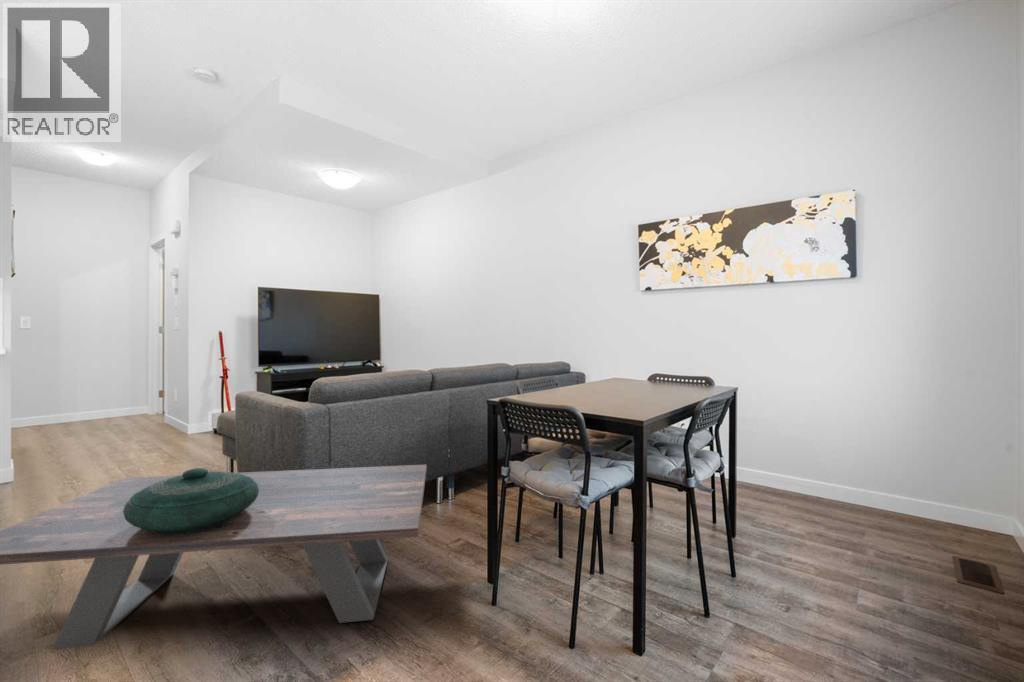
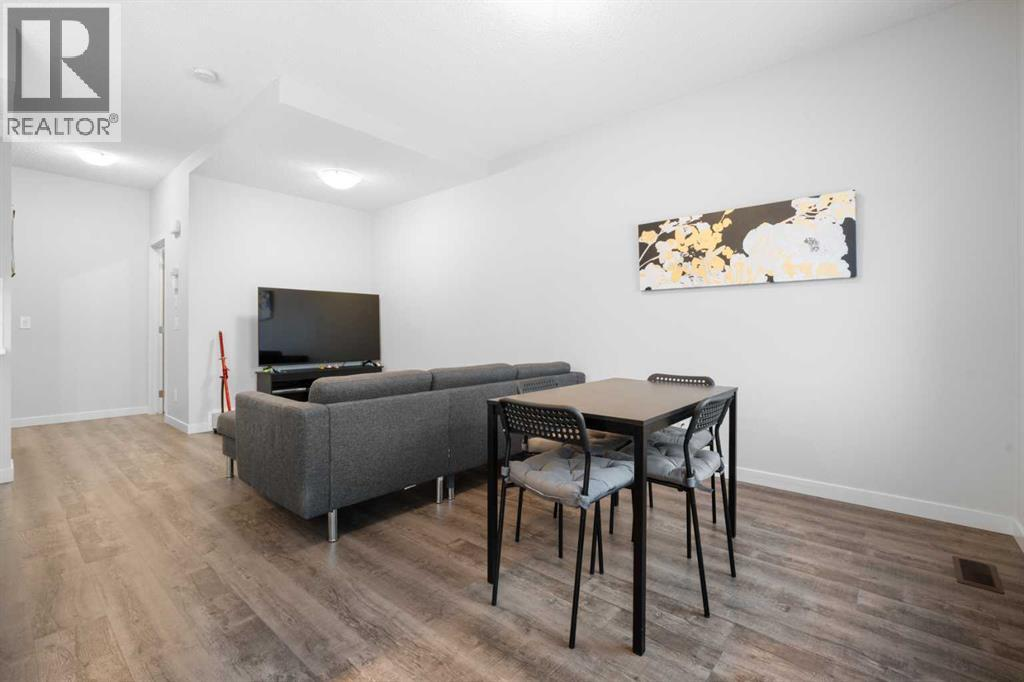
- coffee table [0,464,428,650]
- decorative bowl [123,467,259,533]
